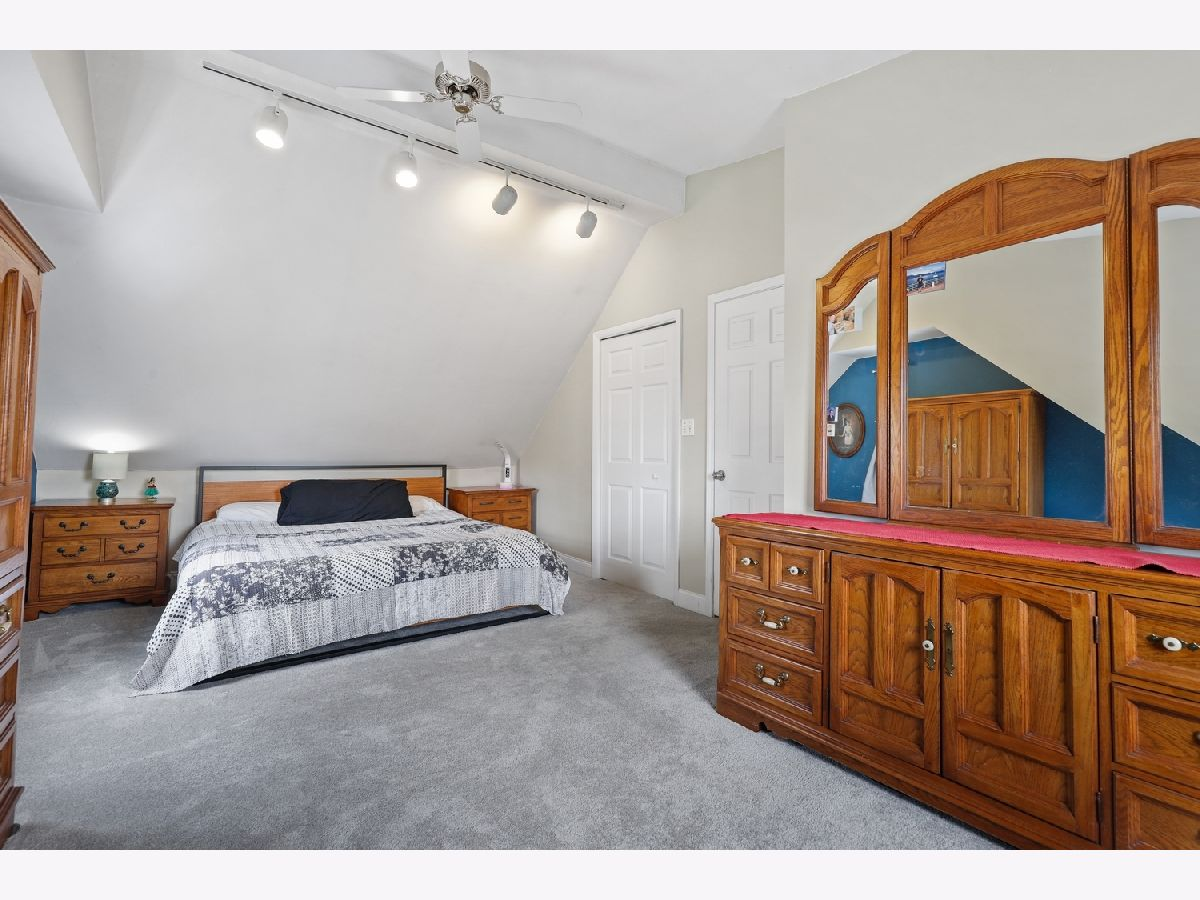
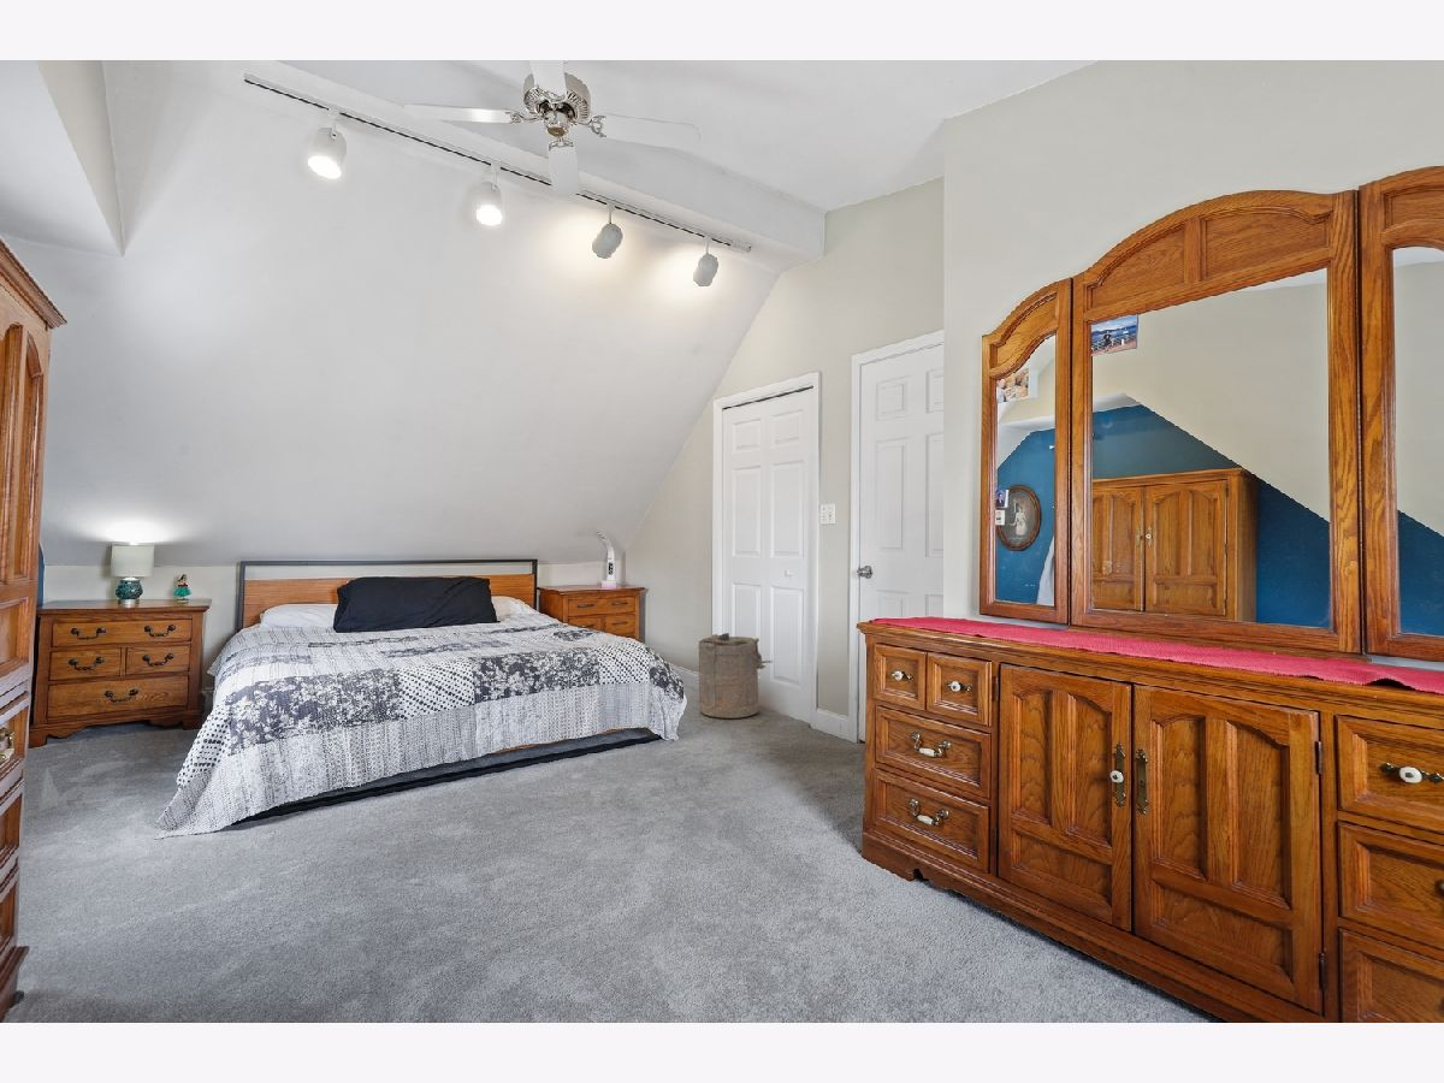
+ laundry hamper [697,632,774,720]
